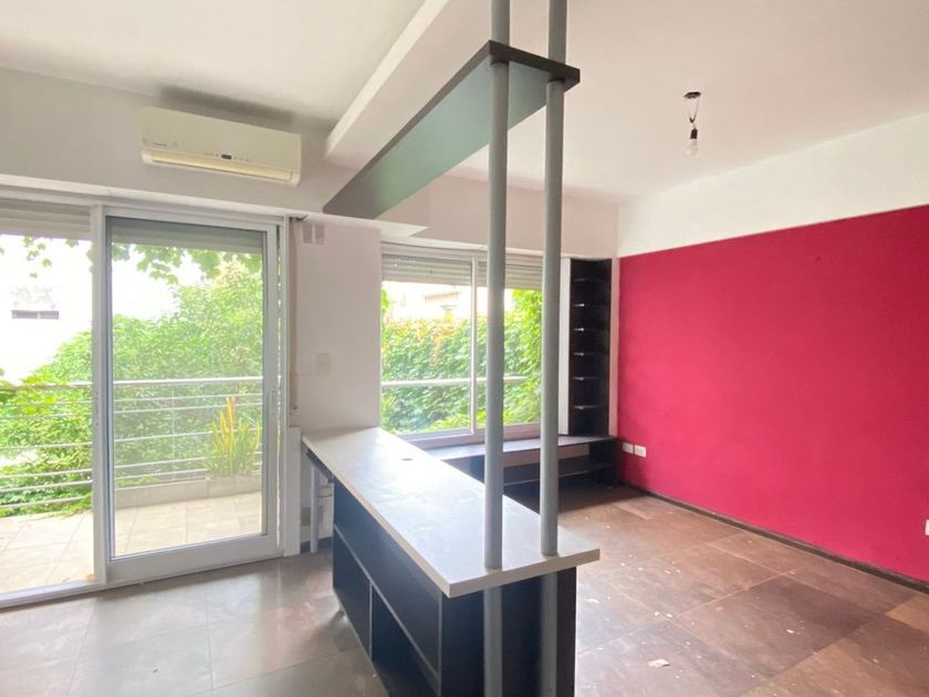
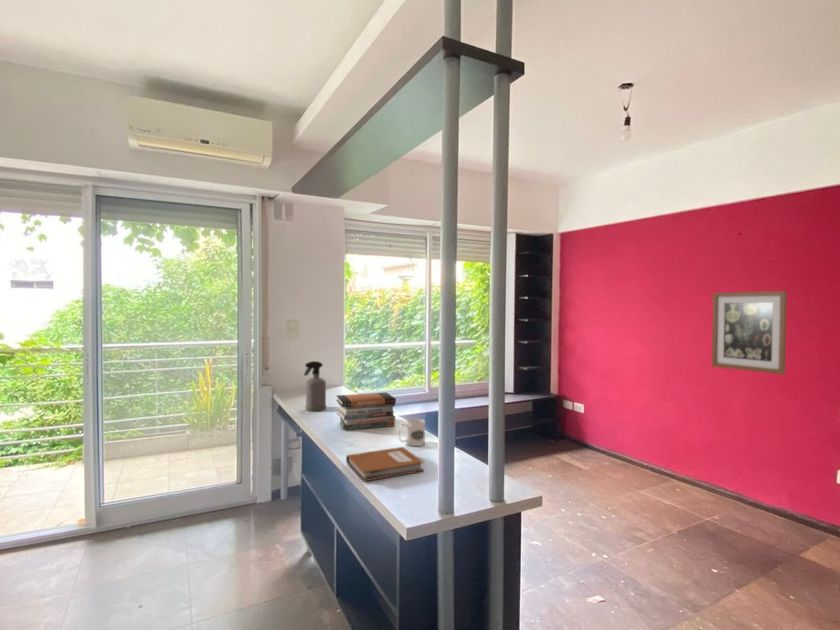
+ mug [397,418,426,447]
+ spray bottle [303,360,327,412]
+ book stack [335,391,397,431]
+ wall art [711,290,788,376]
+ notebook [345,446,425,483]
